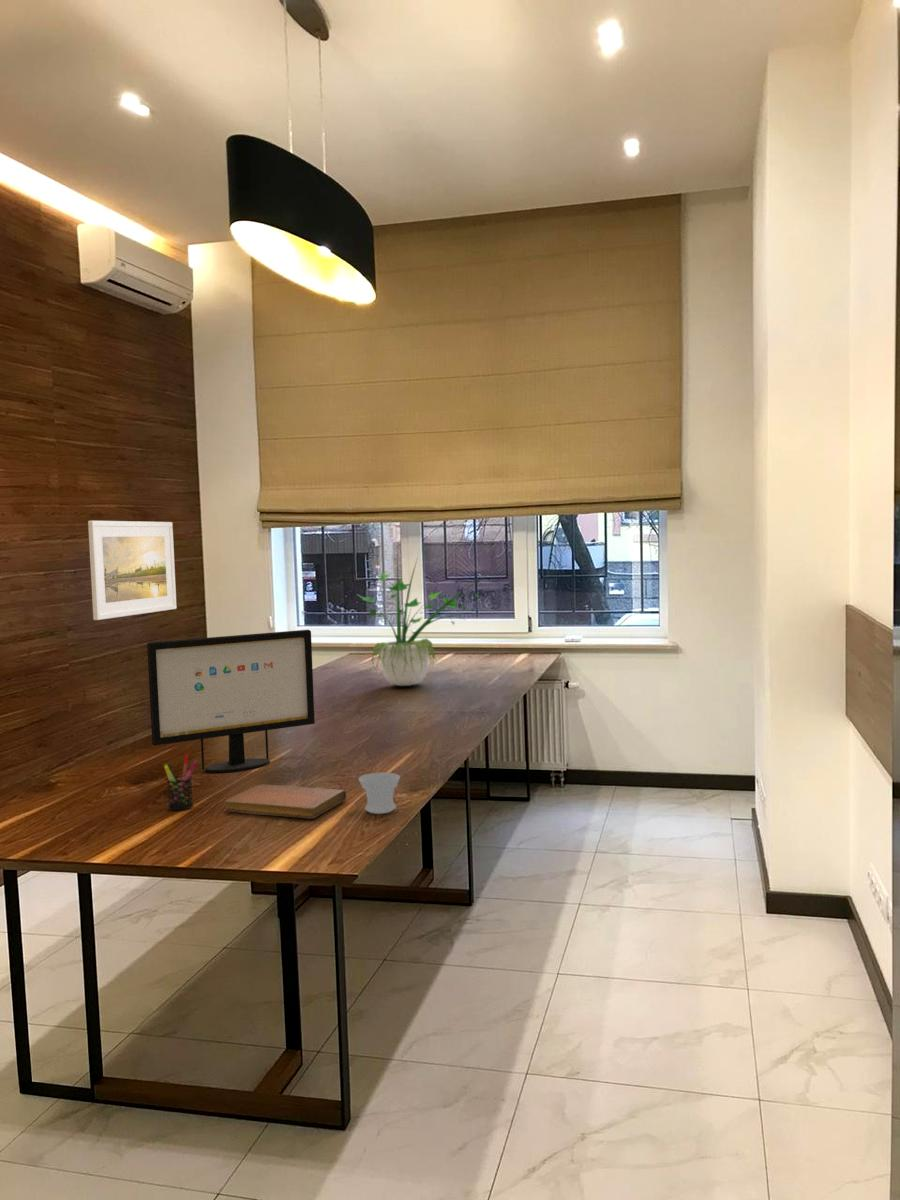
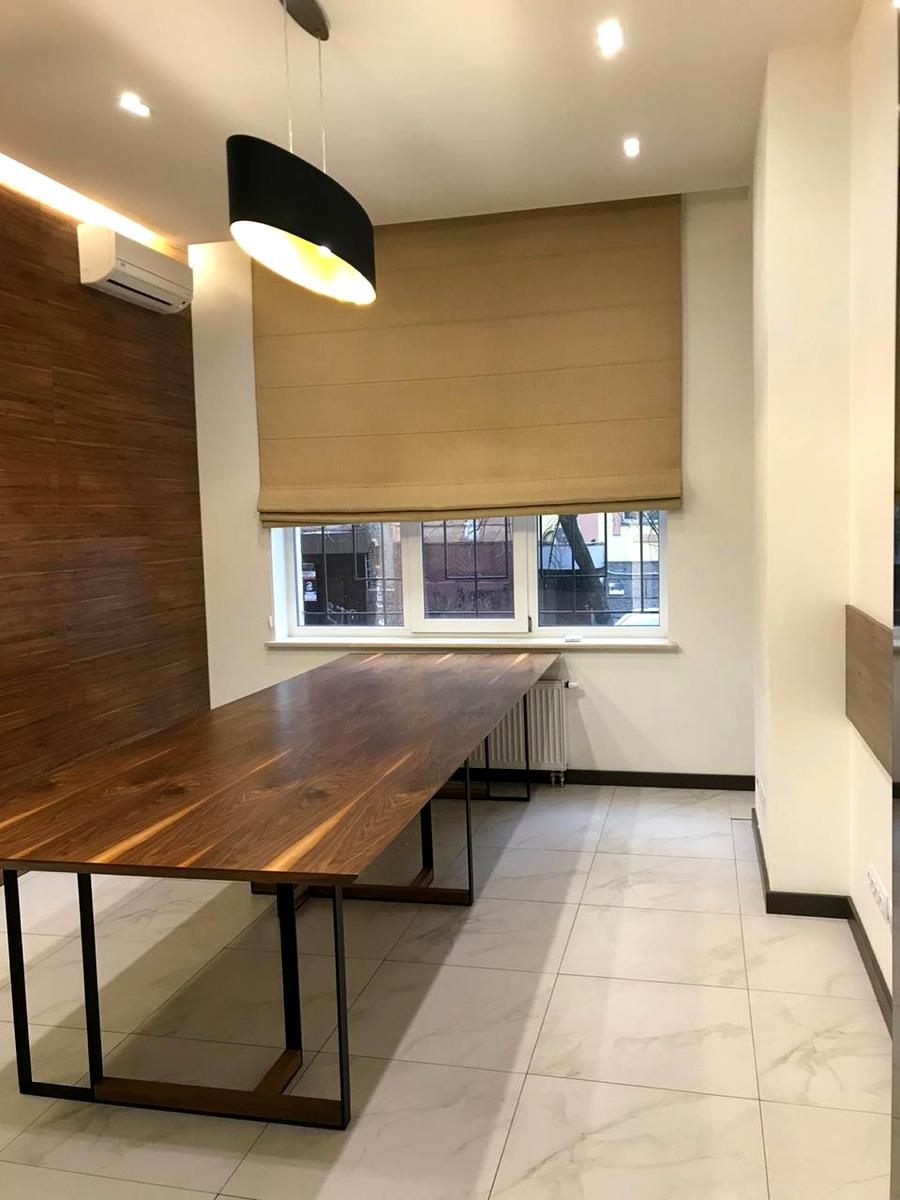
- computer monitor [146,629,316,773]
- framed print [87,520,178,621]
- cup [358,771,401,815]
- potted plant [357,552,489,687]
- notebook [224,783,347,820]
- pen holder [163,754,198,811]
